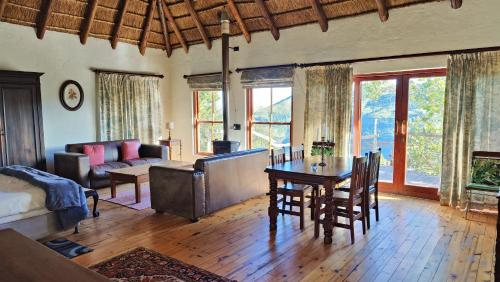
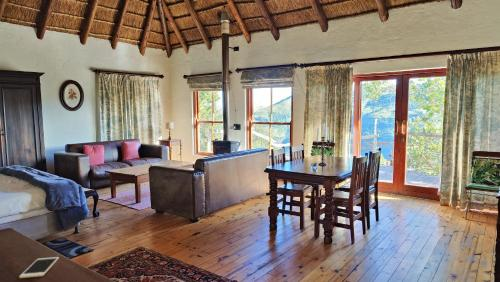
+ cell phone [18,256,60,279]
